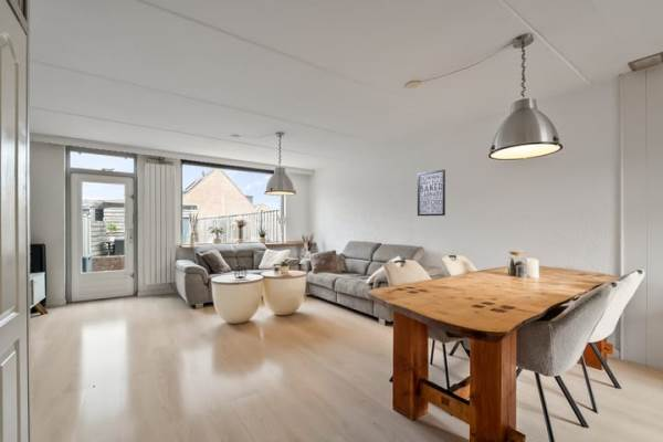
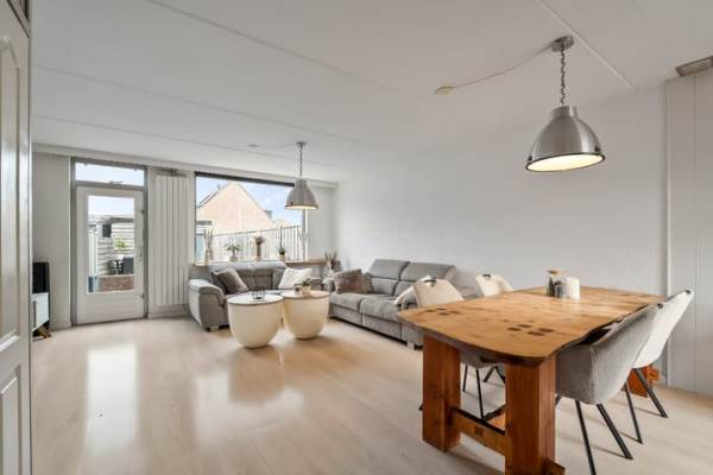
- wall art [417,168,446,217]
